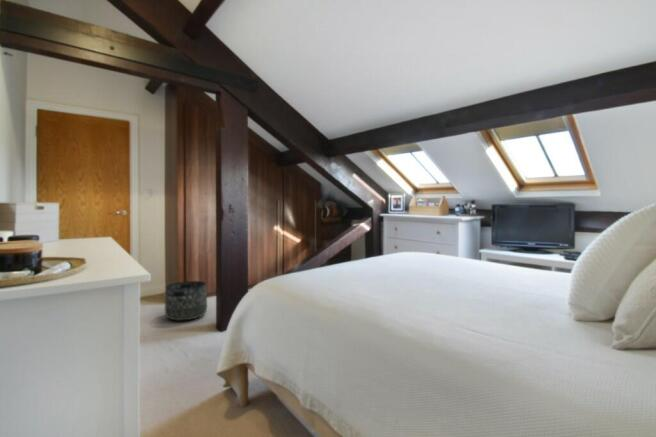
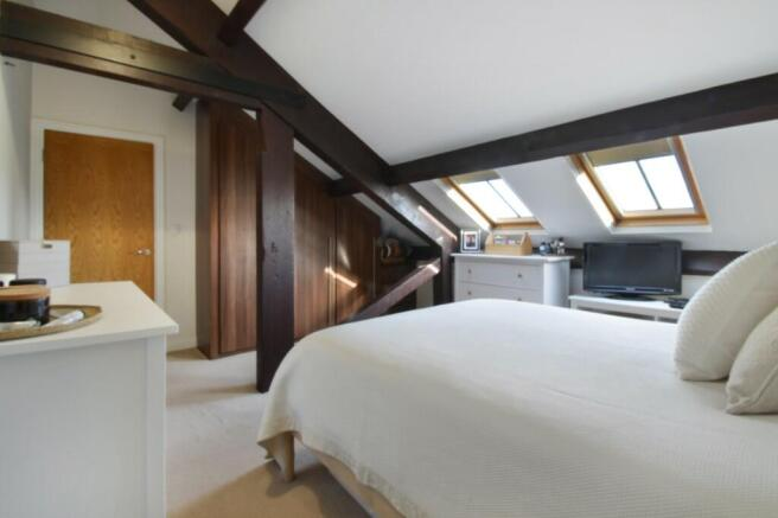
- basket [164,280,208,322]
